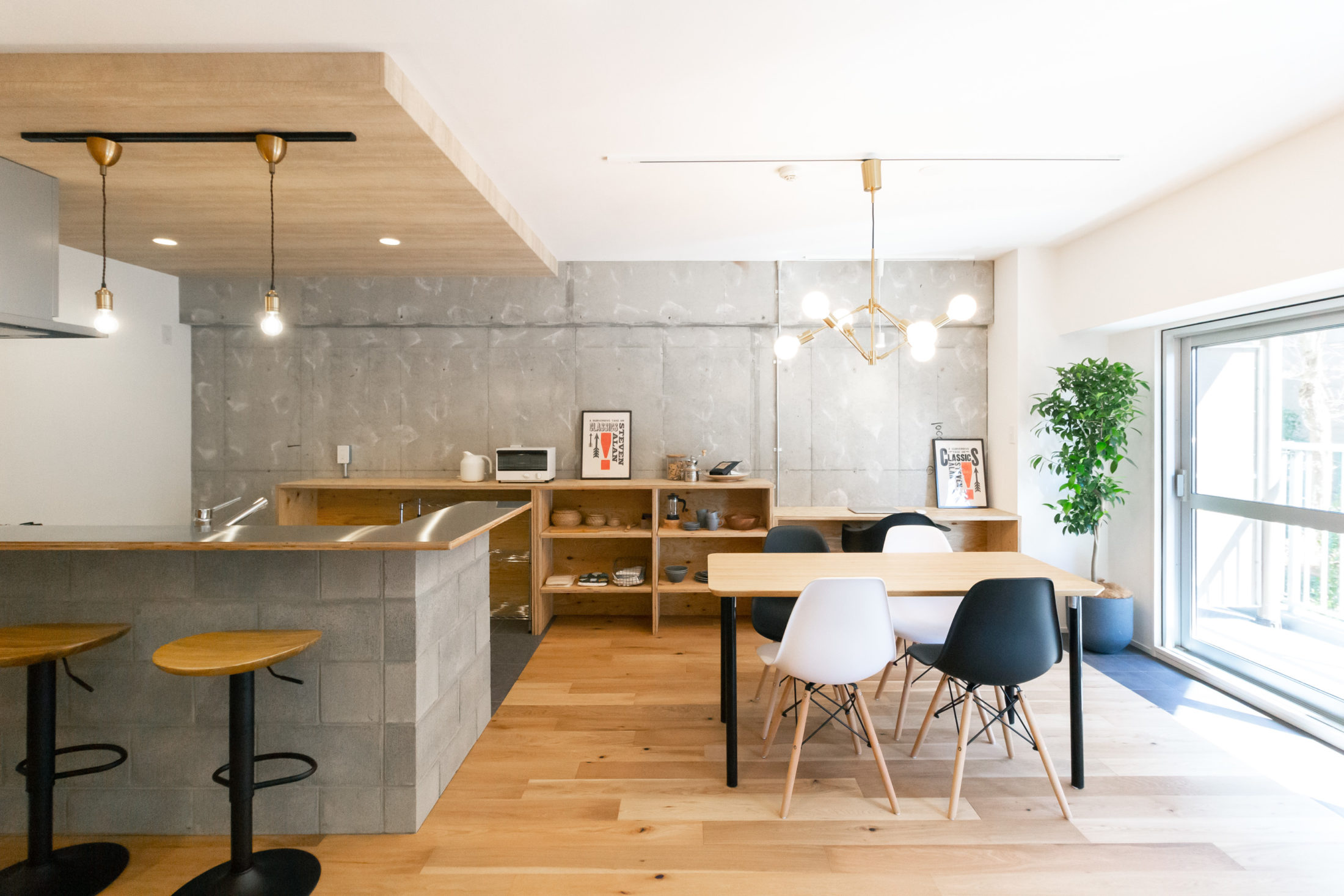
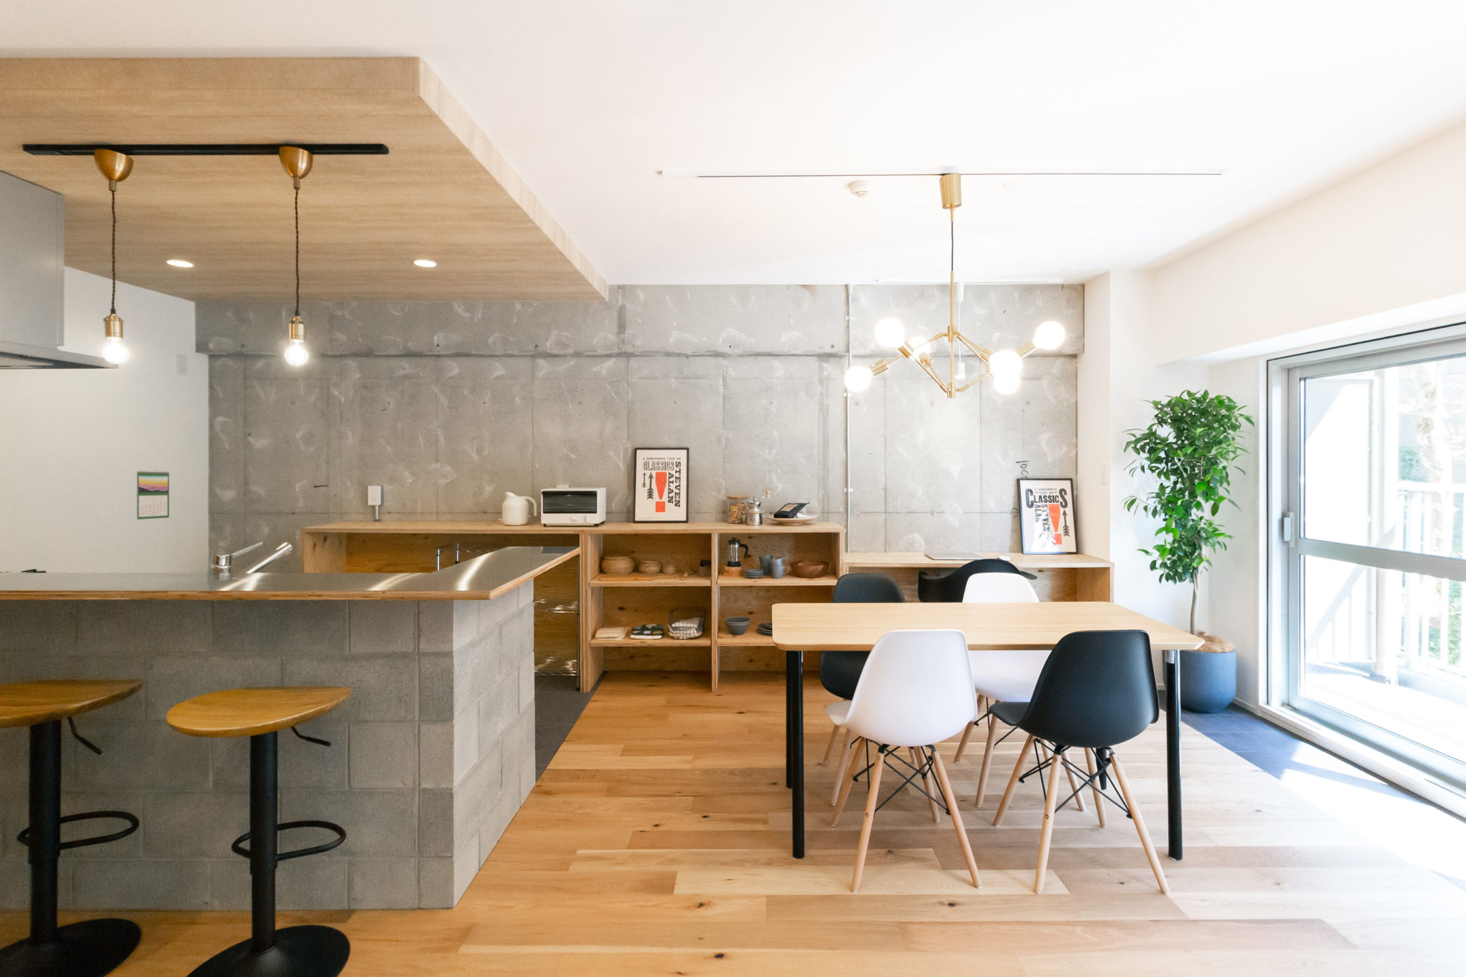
+ calendar [135,469,170,520]
